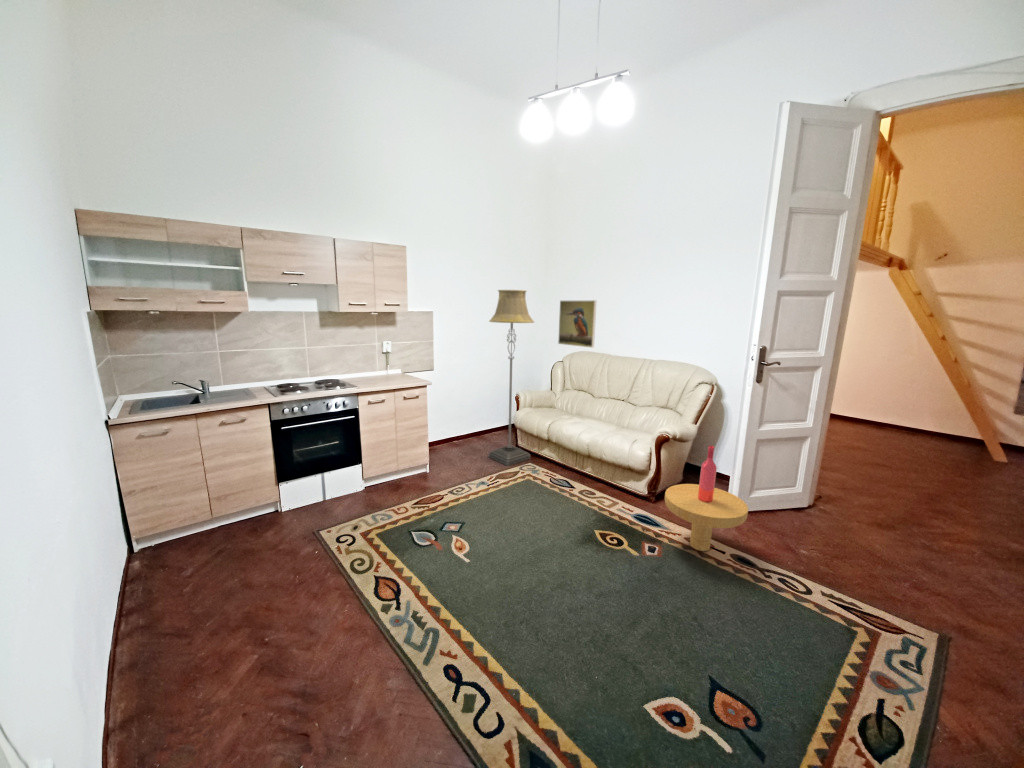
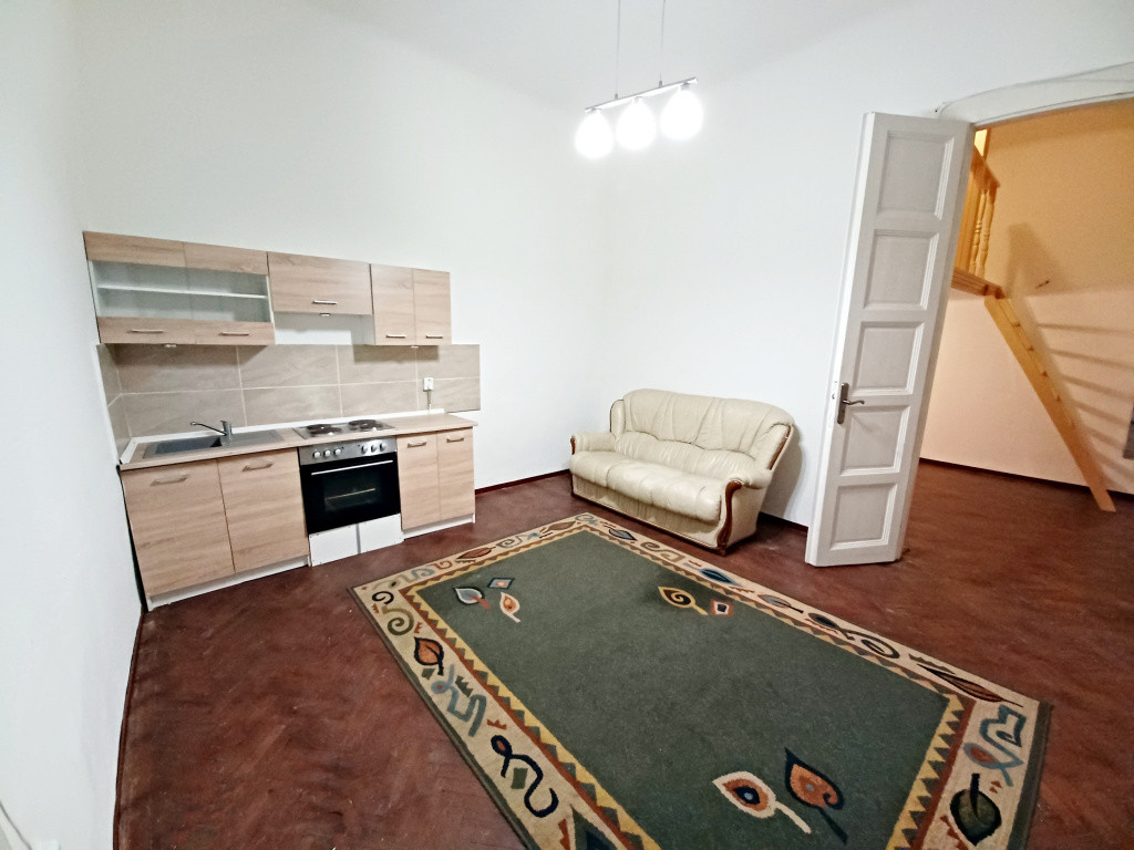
- floor lamp [488,289,535,467]
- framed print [557,299,597,349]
- side table [664,445,749,552]
